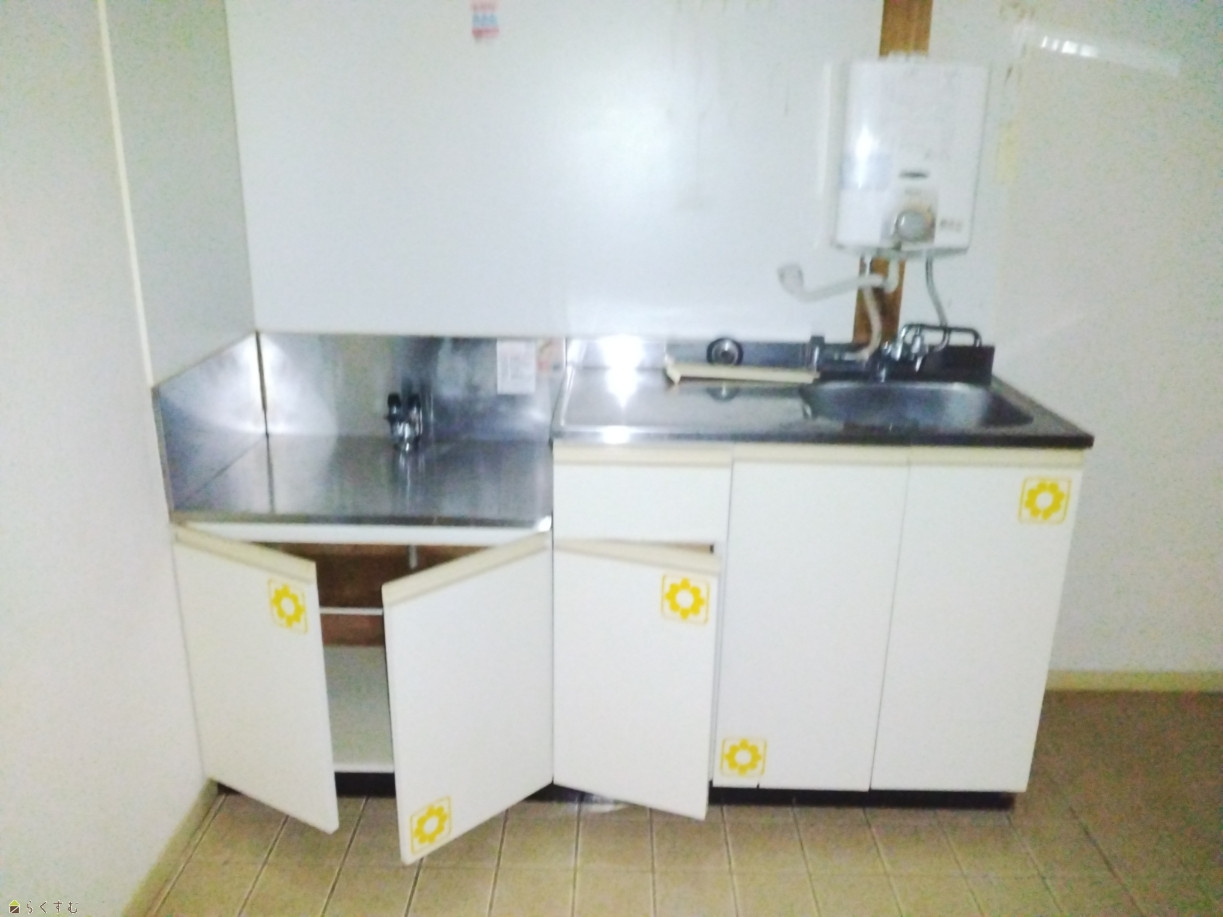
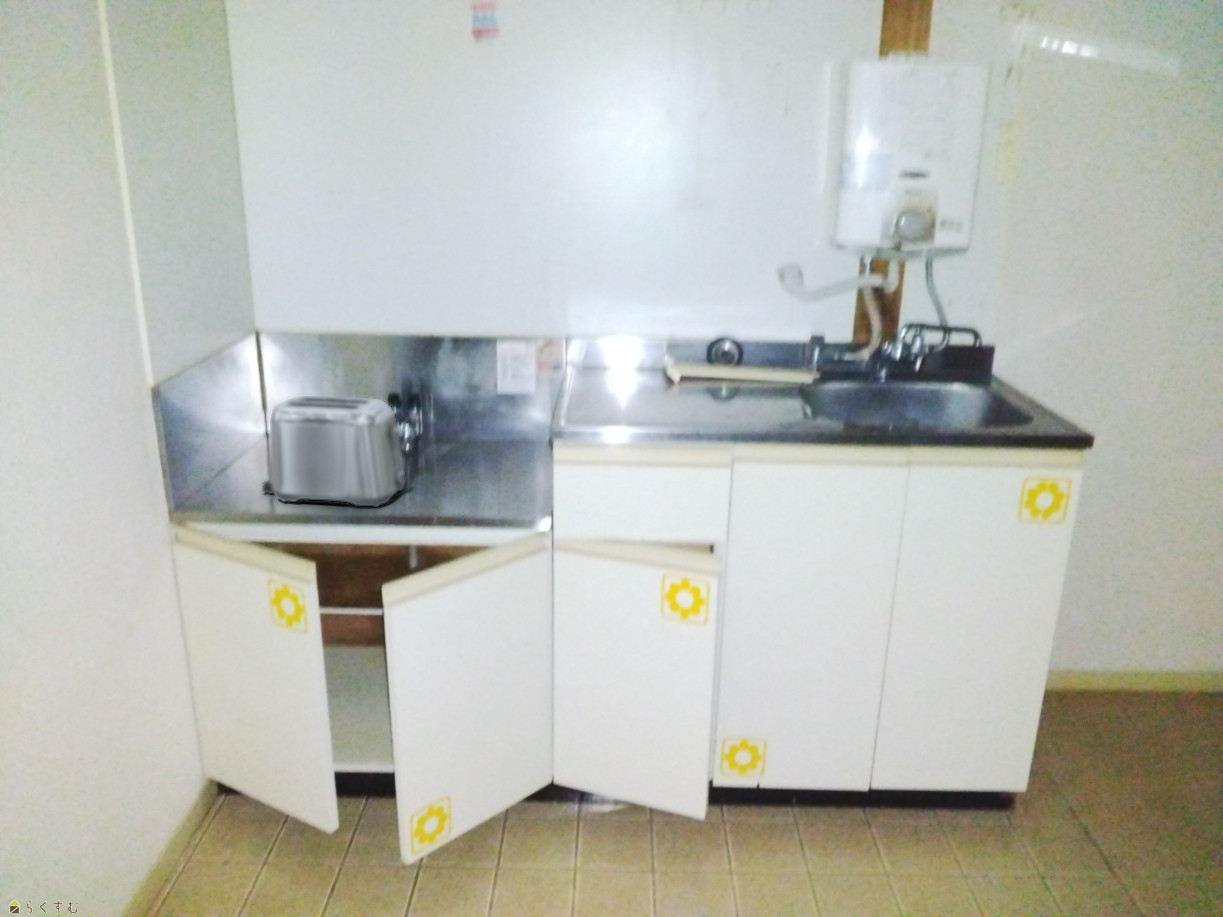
+ toaster [259,395,407,508]
